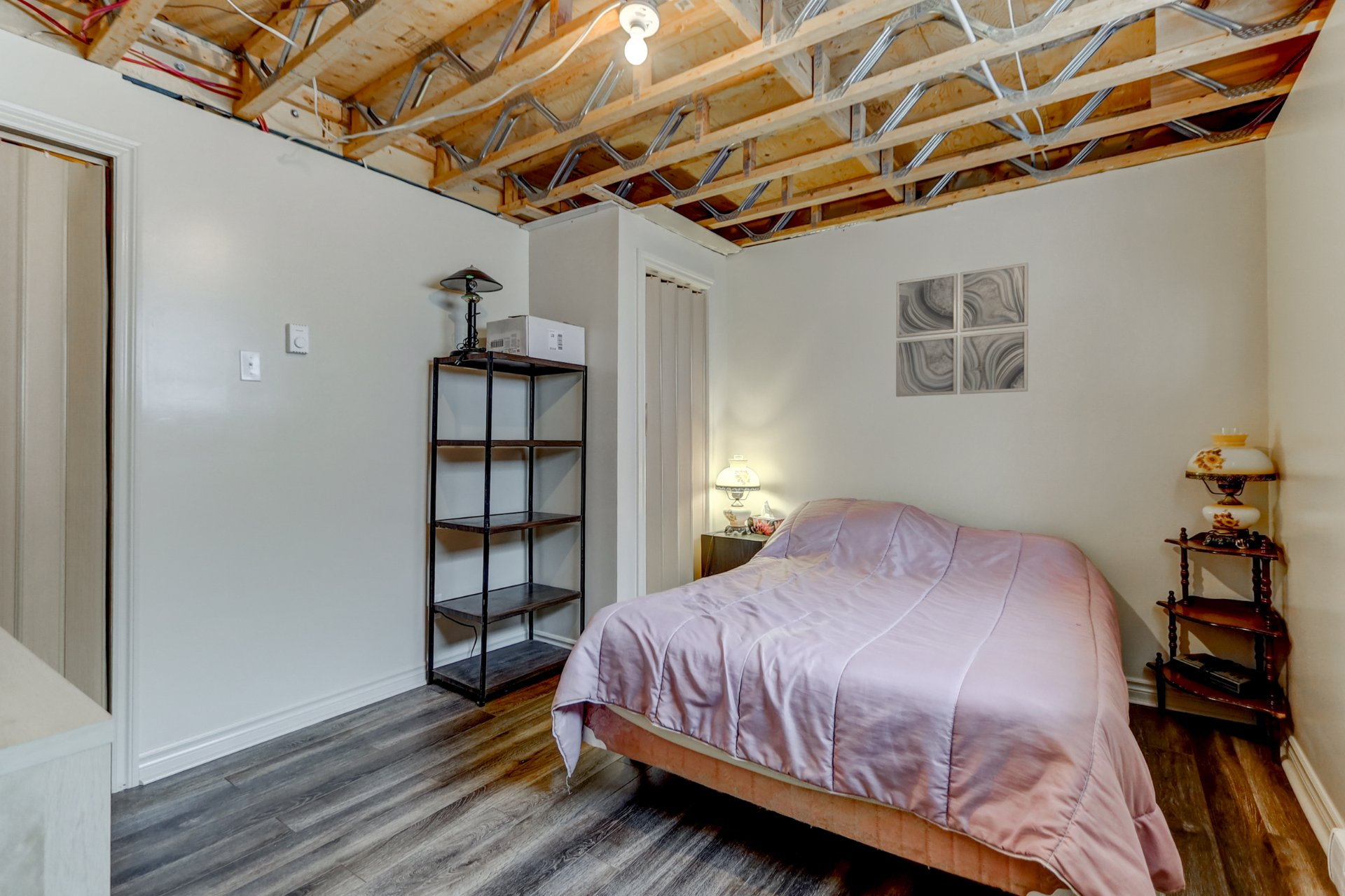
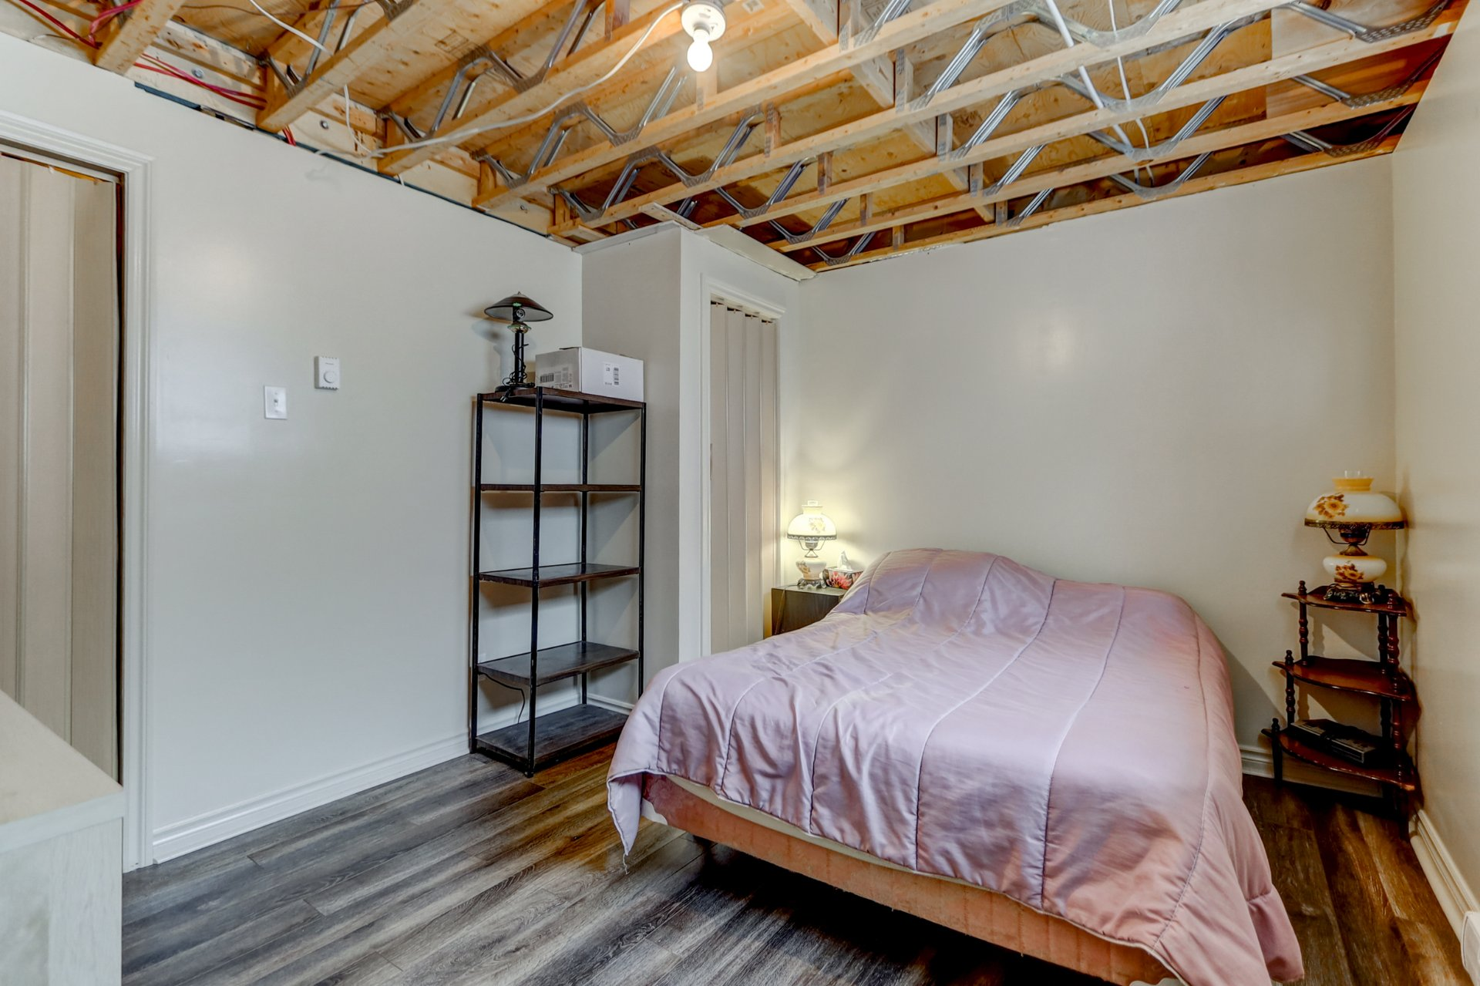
- wall art [895,262,1029,398]
